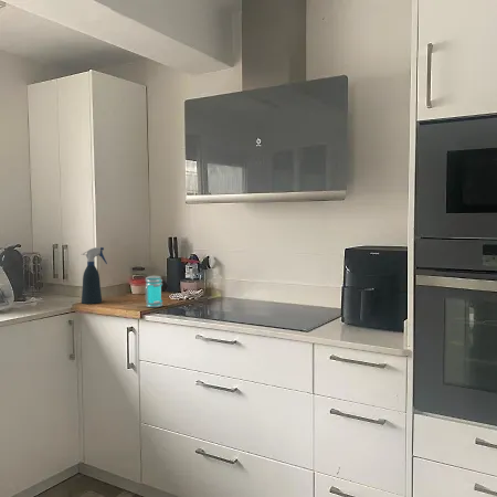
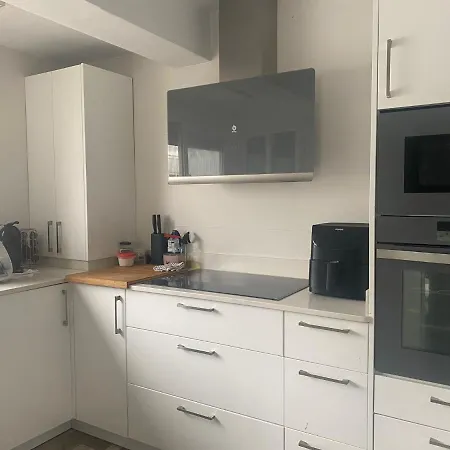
- jar [144,275,163,308]
- spray bottle [81,246,108,305]
